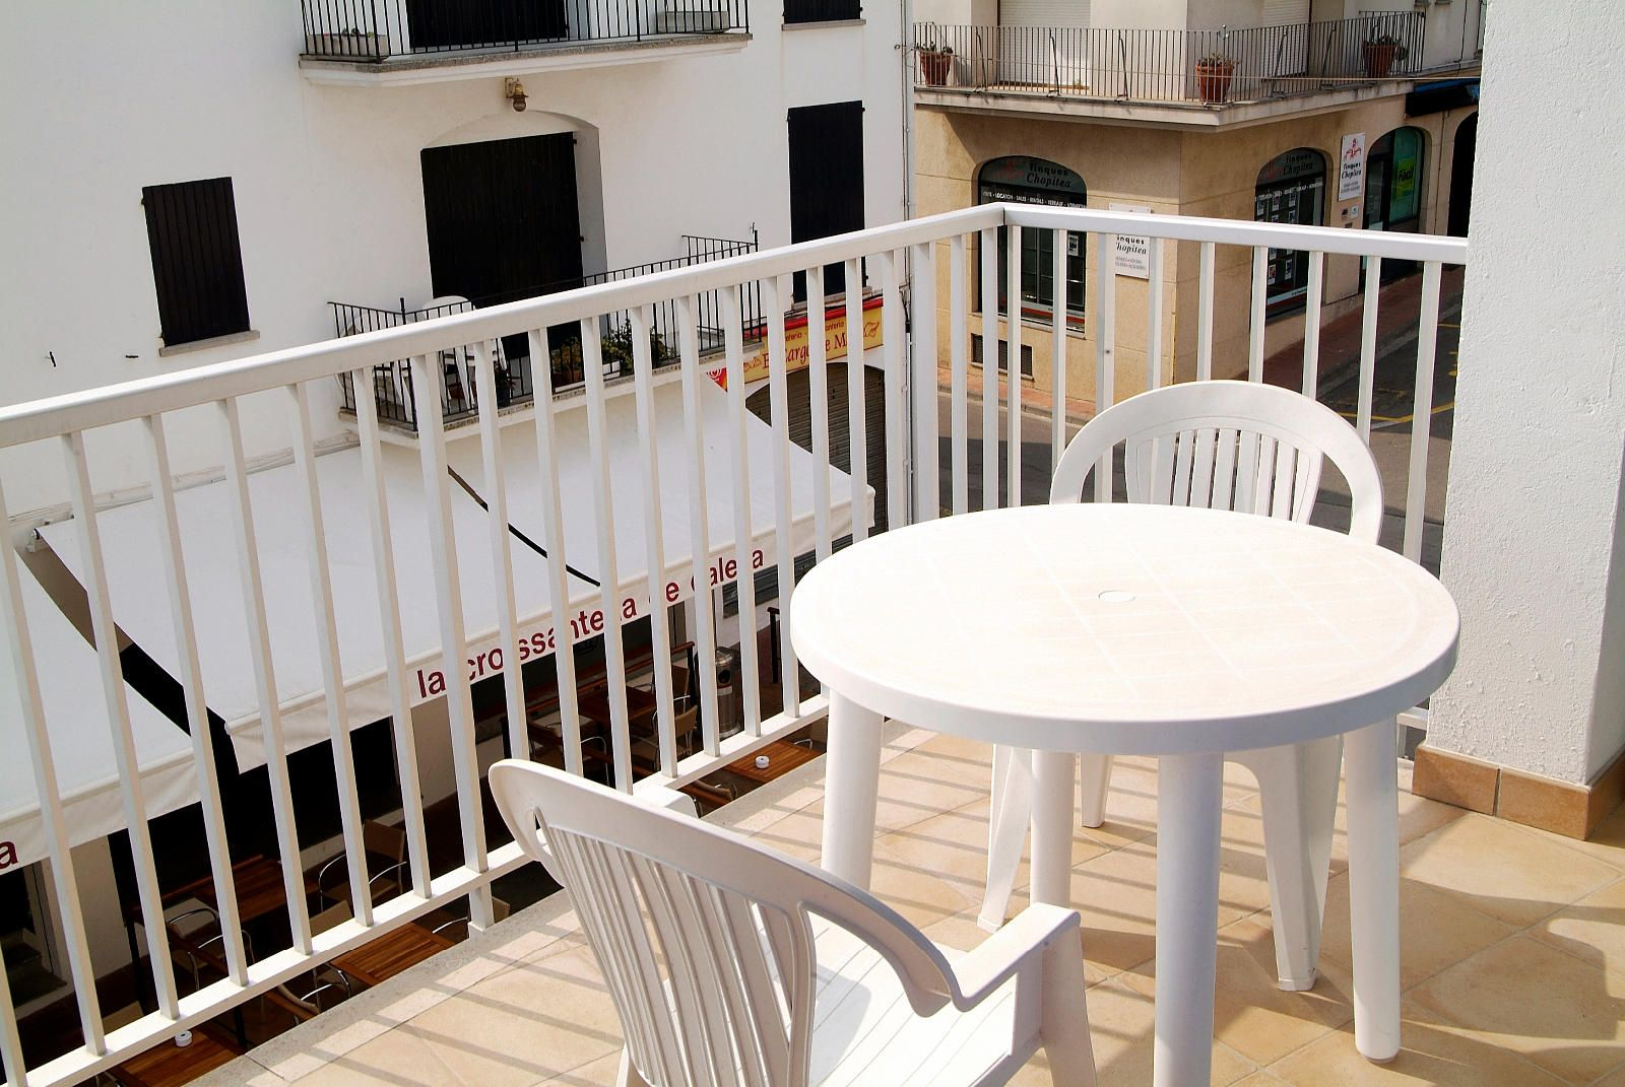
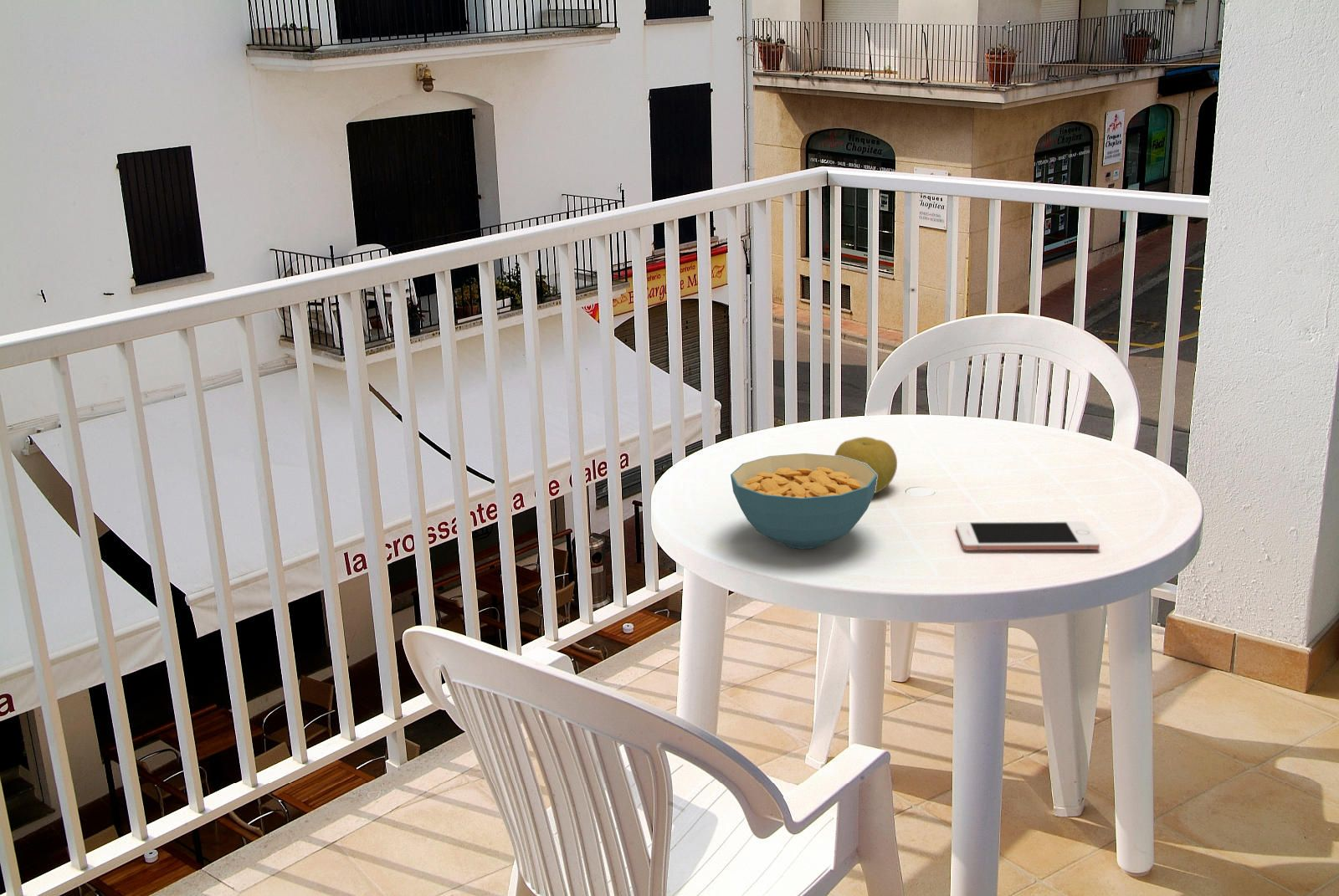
+ cell phone [955,520,1100,551]
+ fruit [834,436,898,494]
+ cereal bowl [730,453,877,550]
